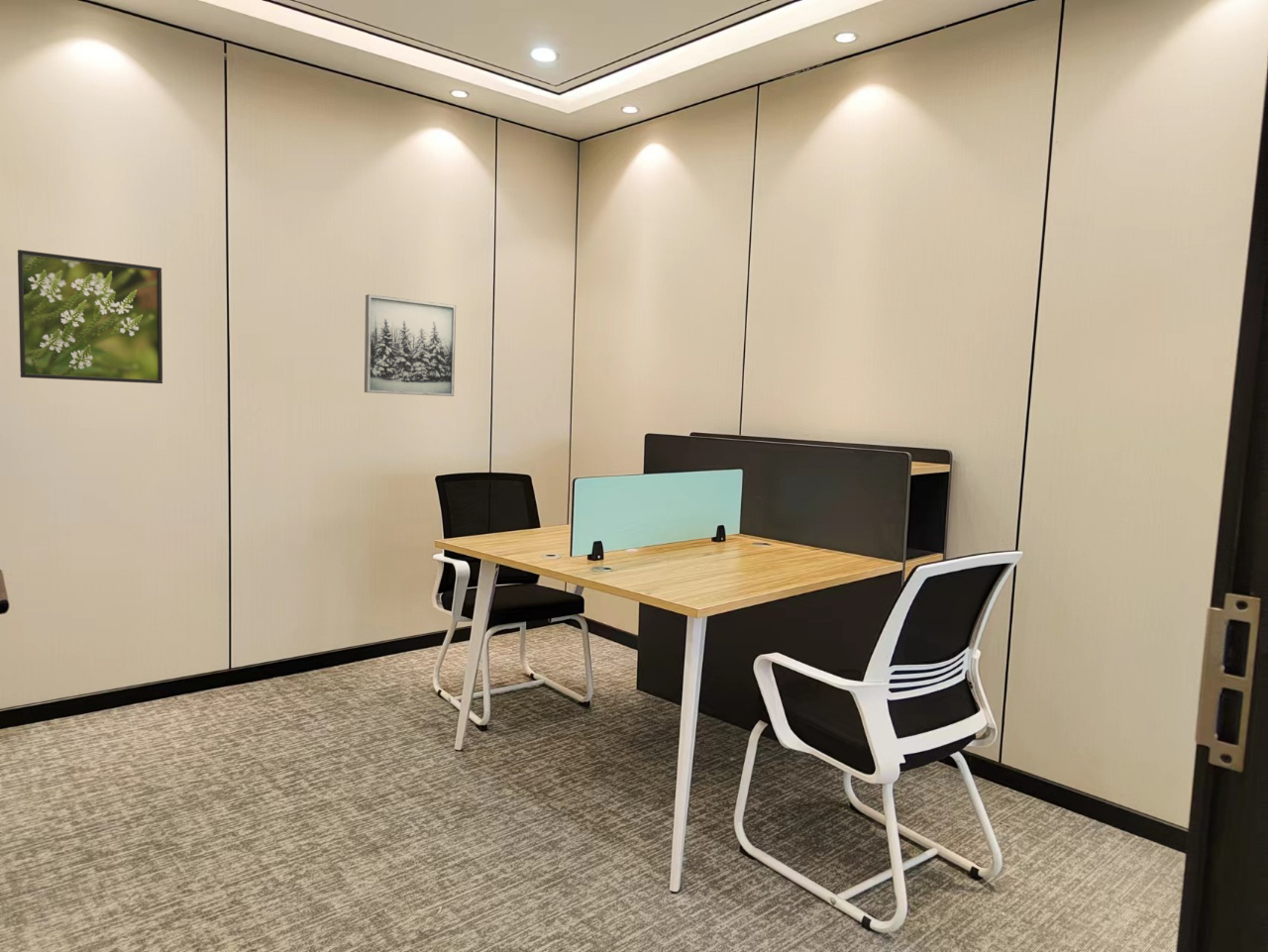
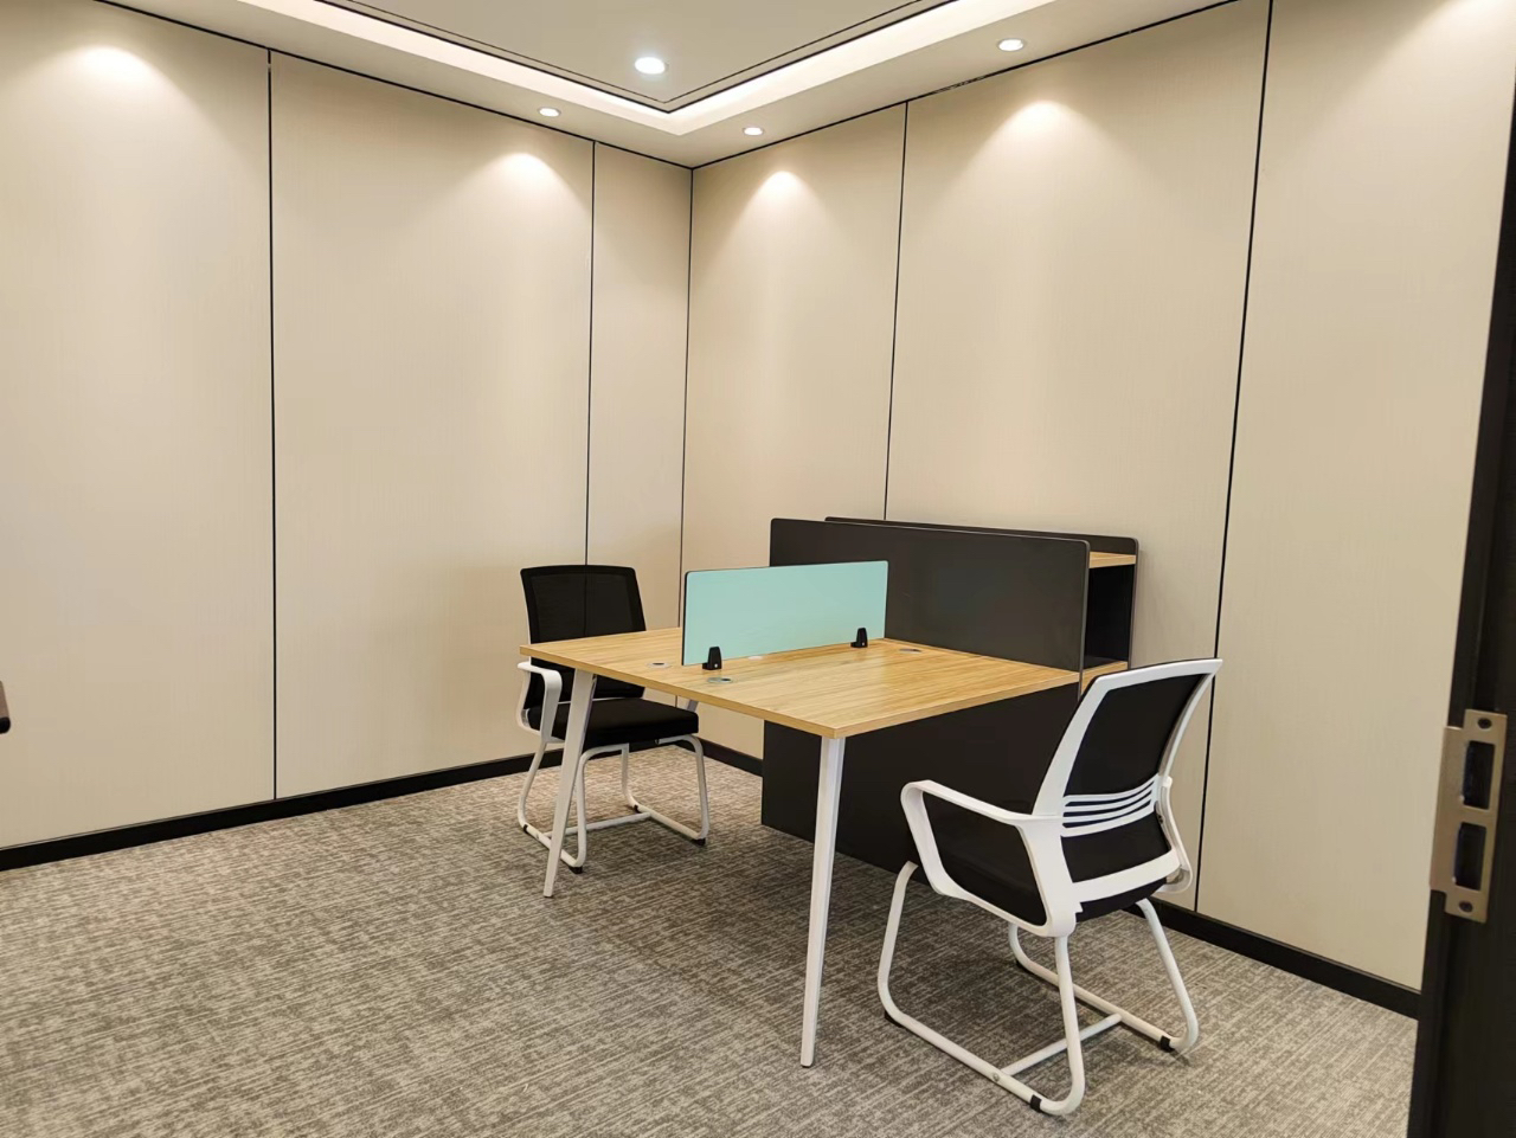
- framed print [17,249,163,384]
- wall art [364,293,457,397]
